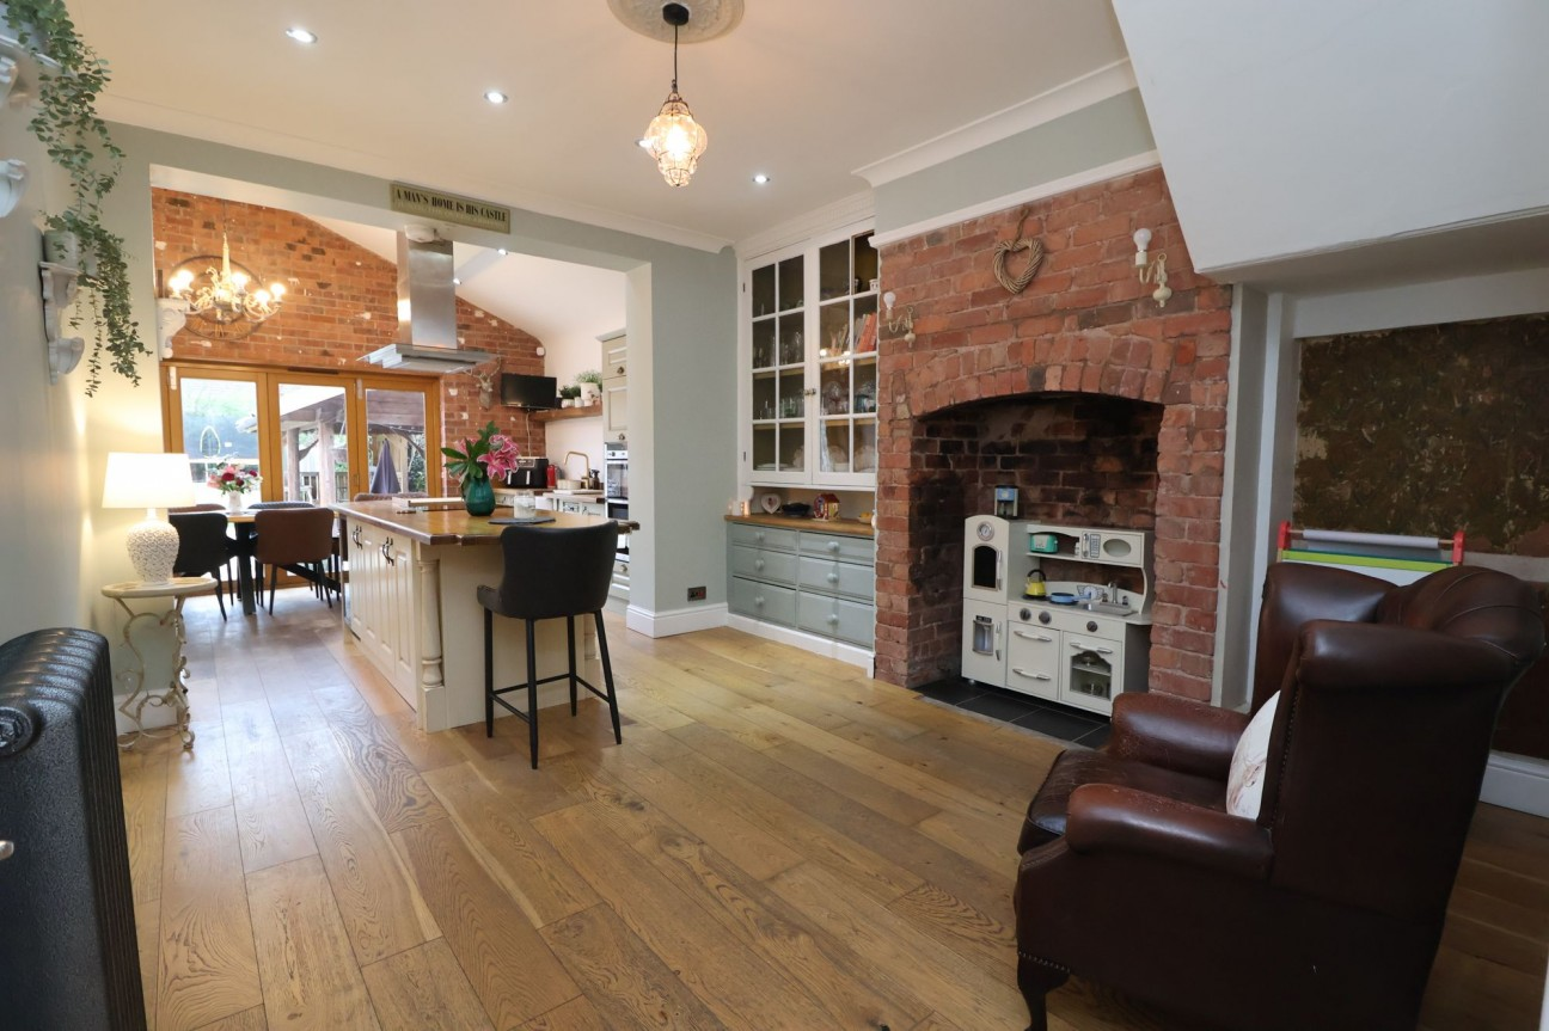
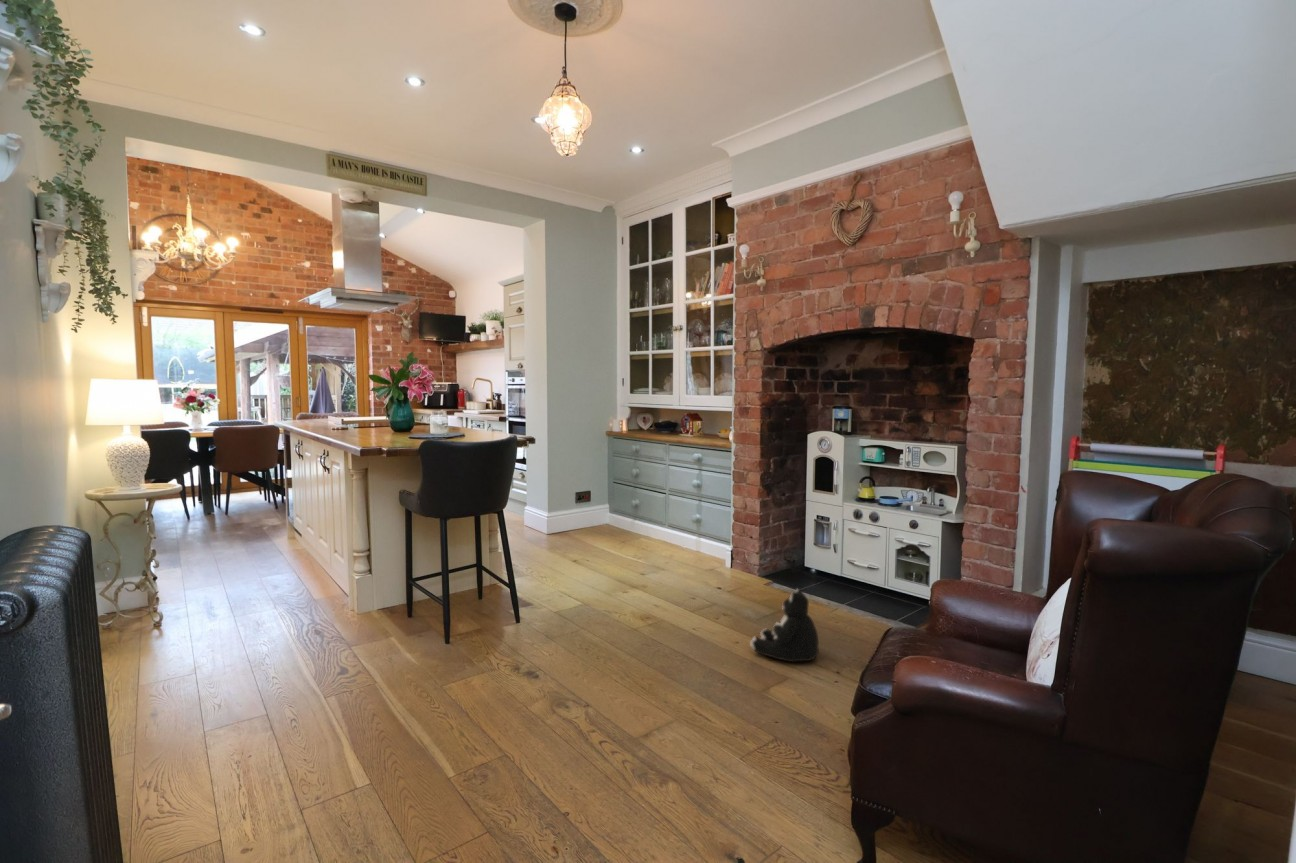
+ plush toy [749,587,820,663]
